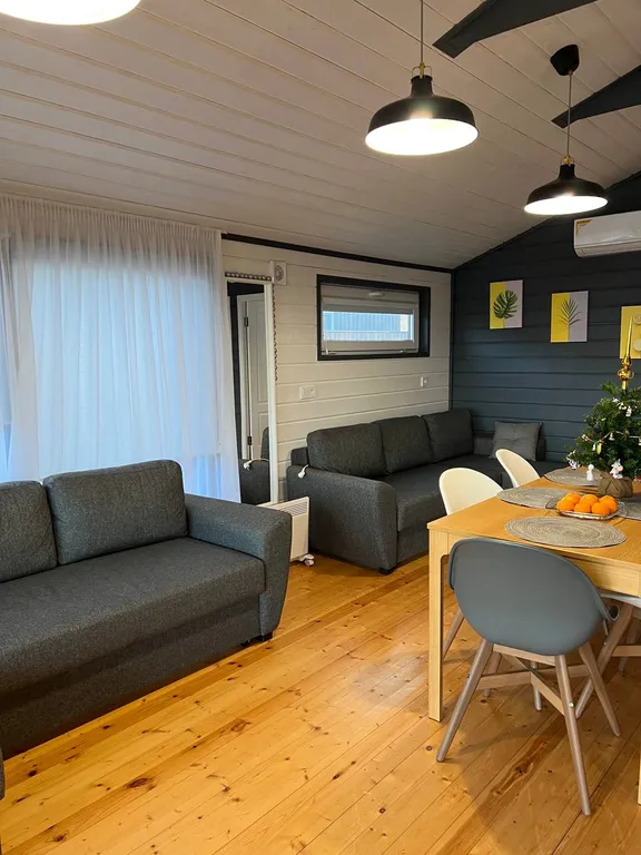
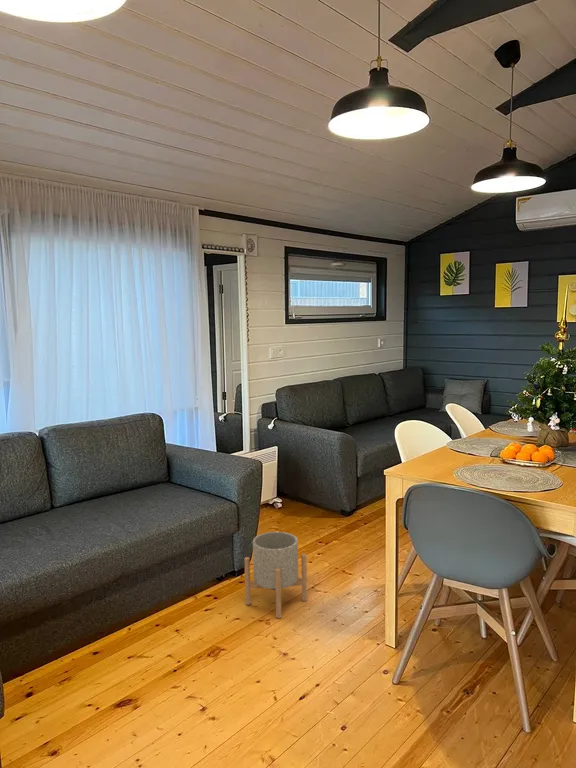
+ planter [244,531,308,619]
